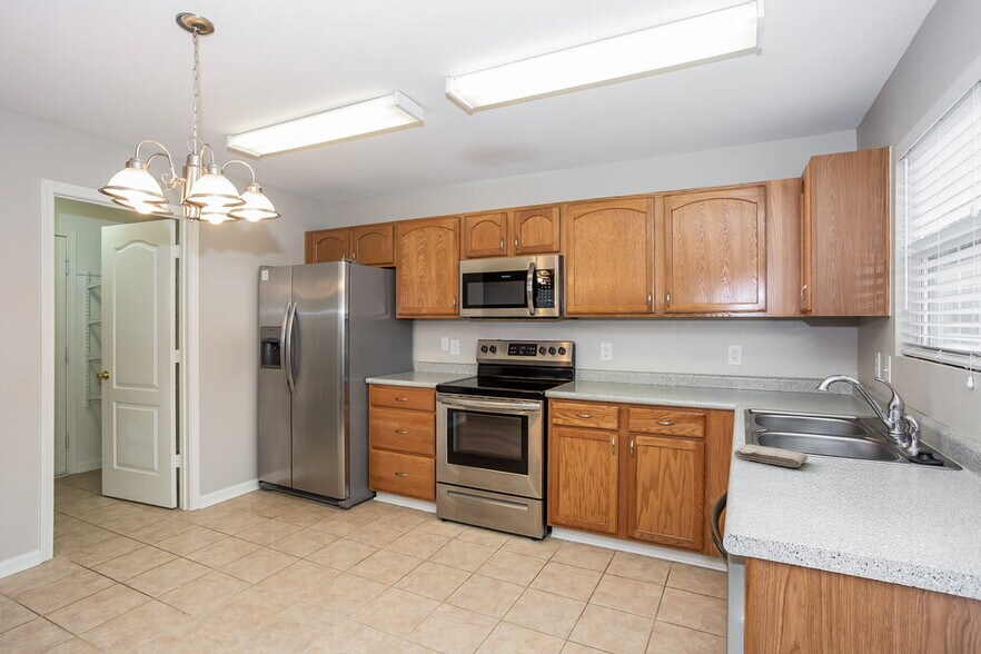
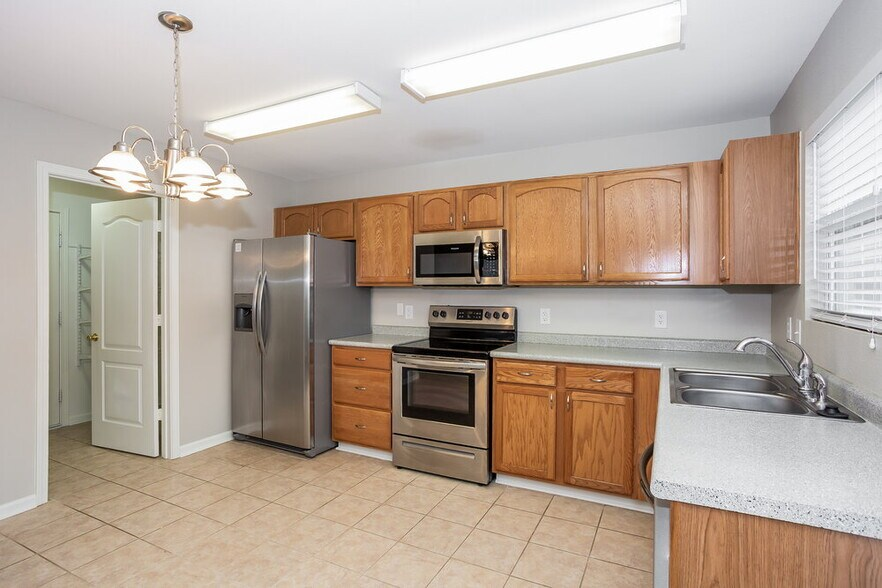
- washcloth [733,444,809,468]
